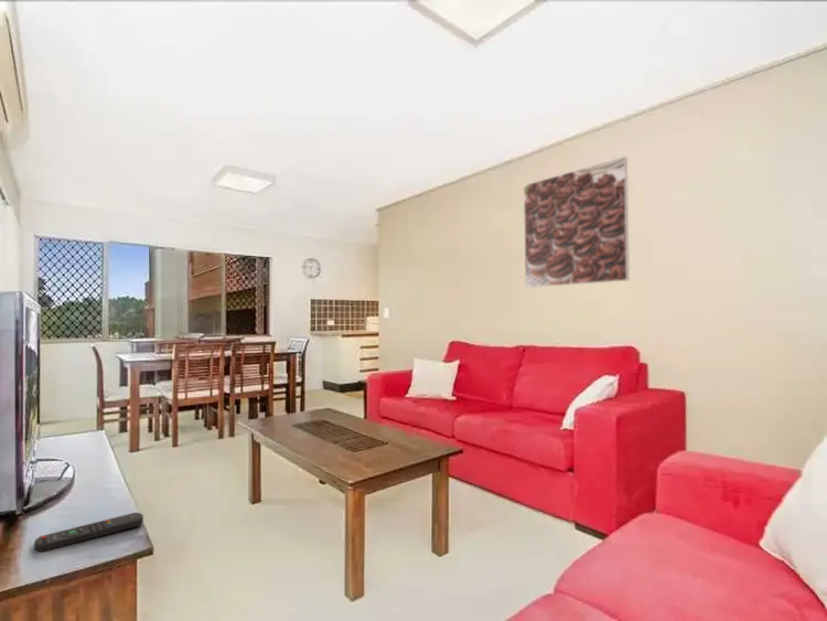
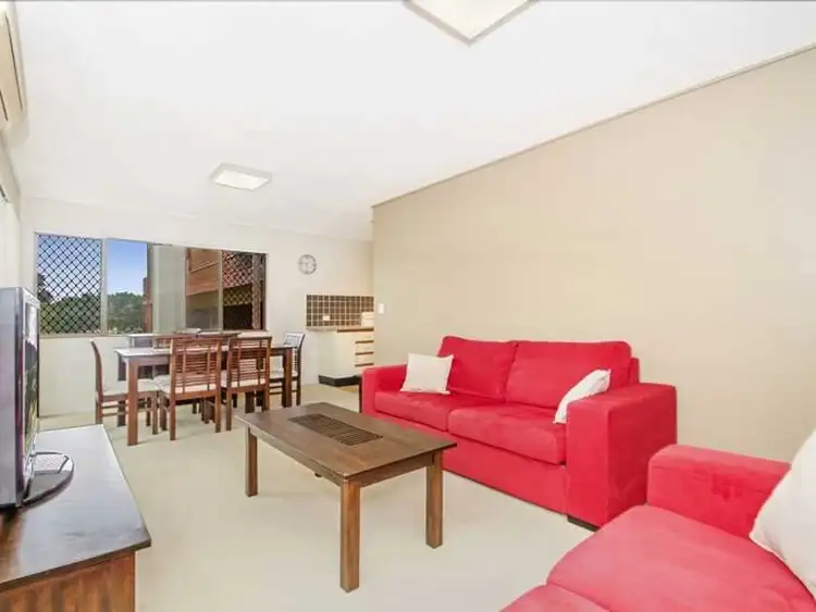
- remote control [33,512,144,553]
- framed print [523,156,631,289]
